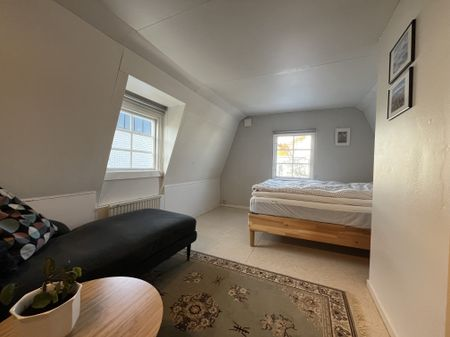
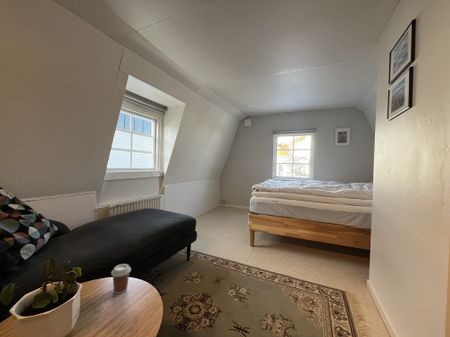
+ coffee cup [110,263,132,295]
